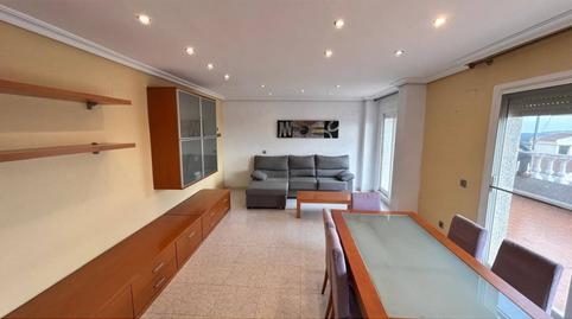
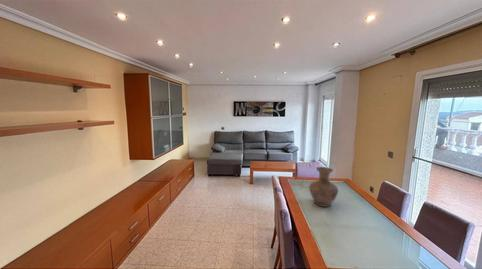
+ vase [308,166,339,208]
